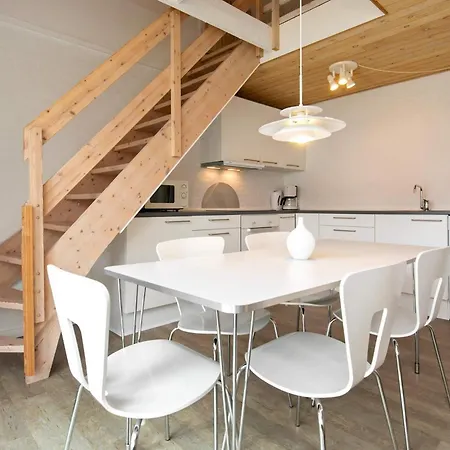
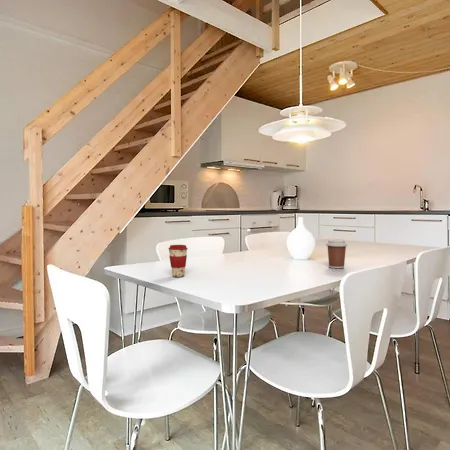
+ coffee cup [325,238,348,269]
+ coffee cup [168,244,189,278]
